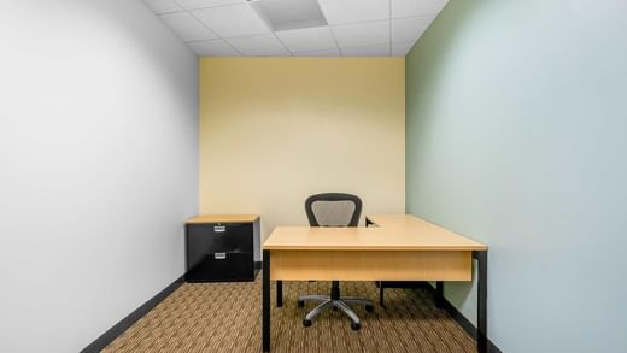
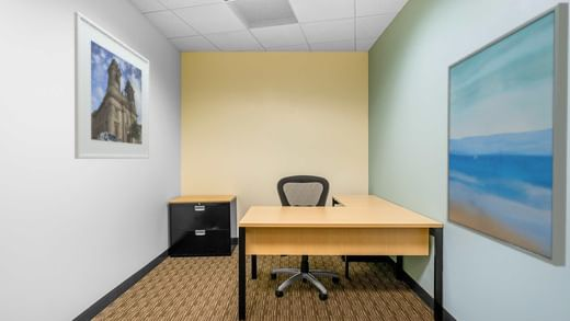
+ wall art [446,1,570,267]
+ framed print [73,10,150,160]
